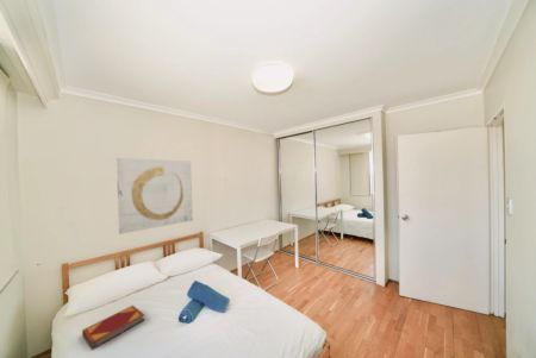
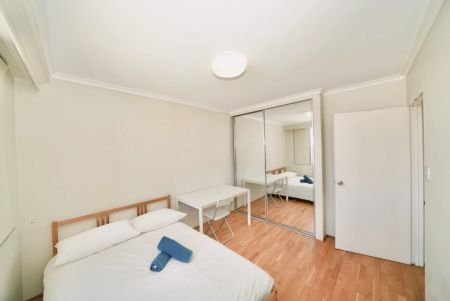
- wall art [114,157,194,235]
- hardback book [81,304,145,351]
